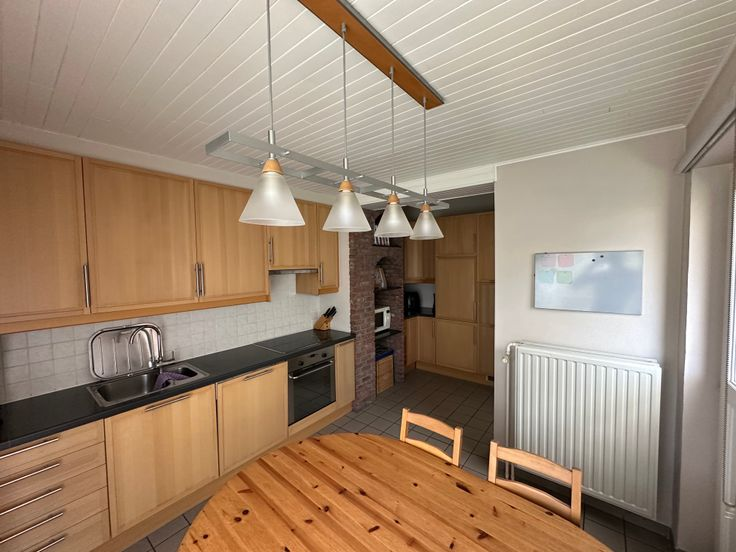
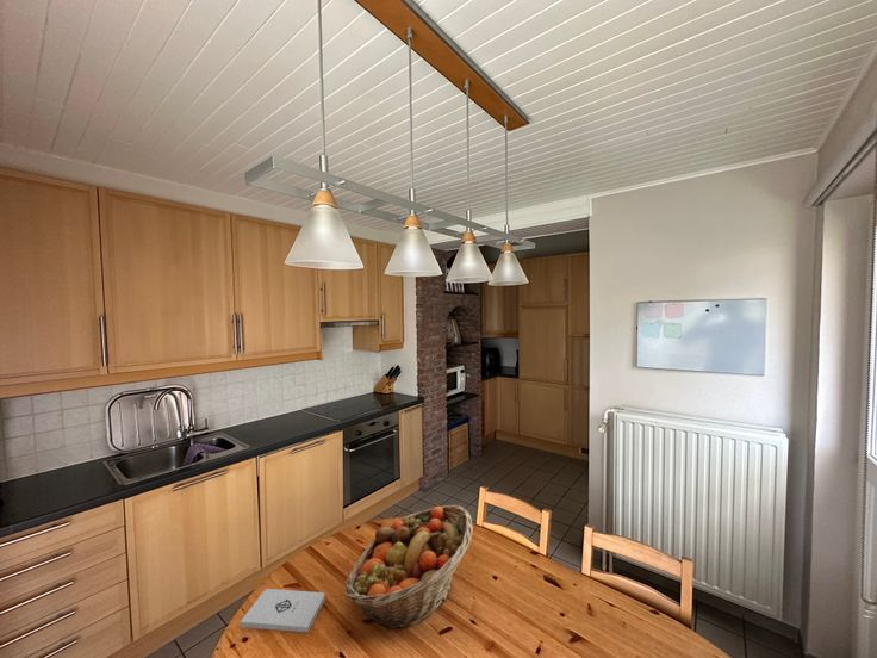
+ notepad [240,588,325,633]
+ fruit basket [344,504,474,632]
